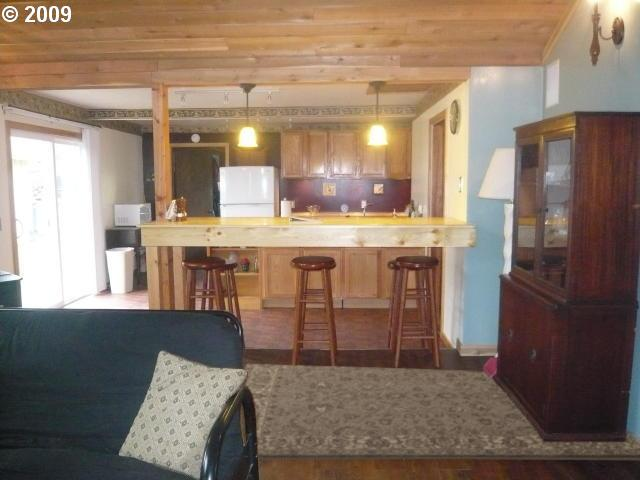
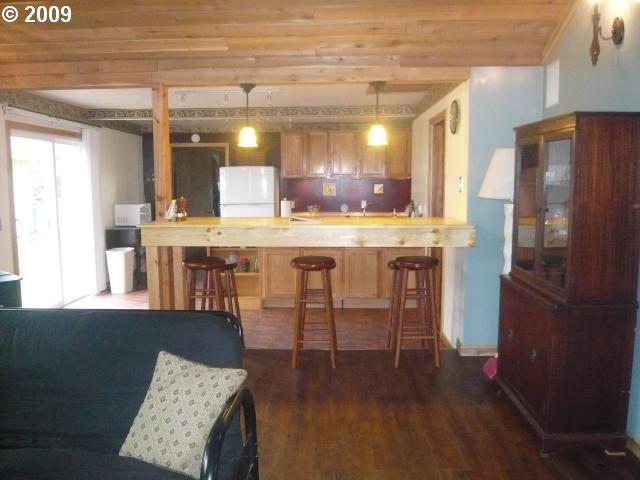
- rug [243,363,640,461]
